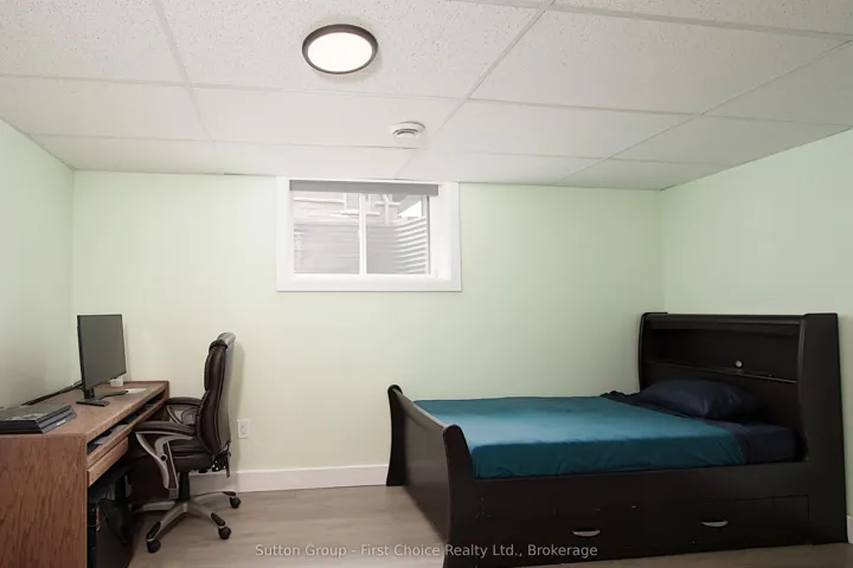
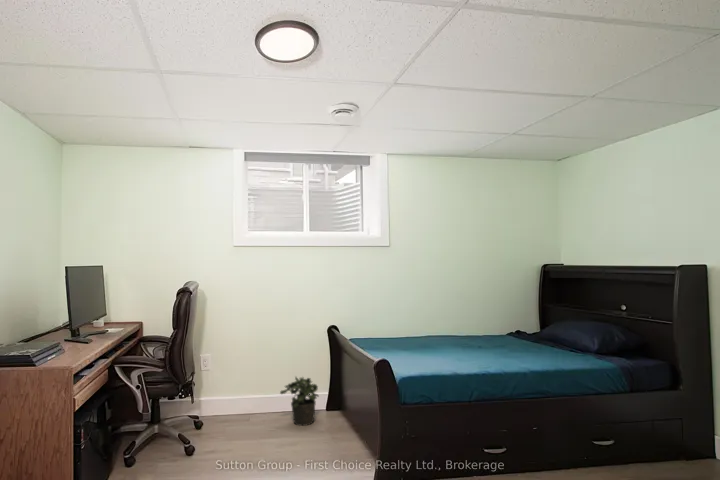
+ potted plant [279,375,320,427]
